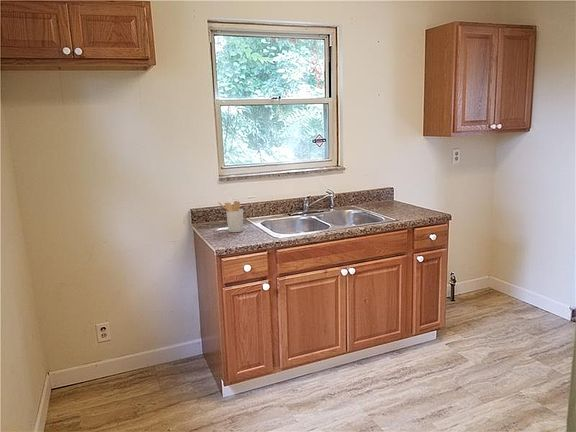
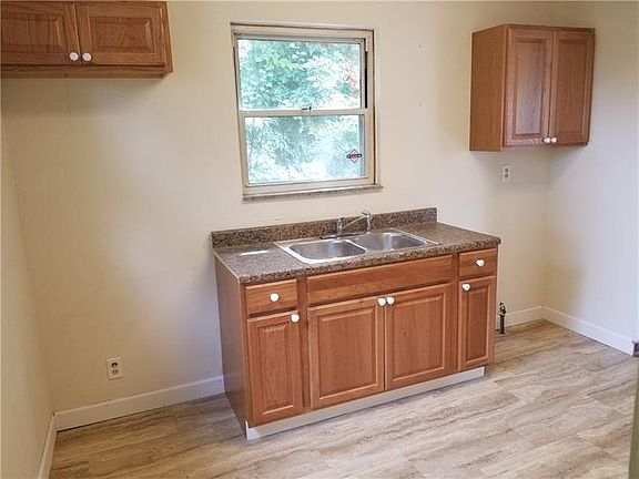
- utensil holder [217,200,244,233]
